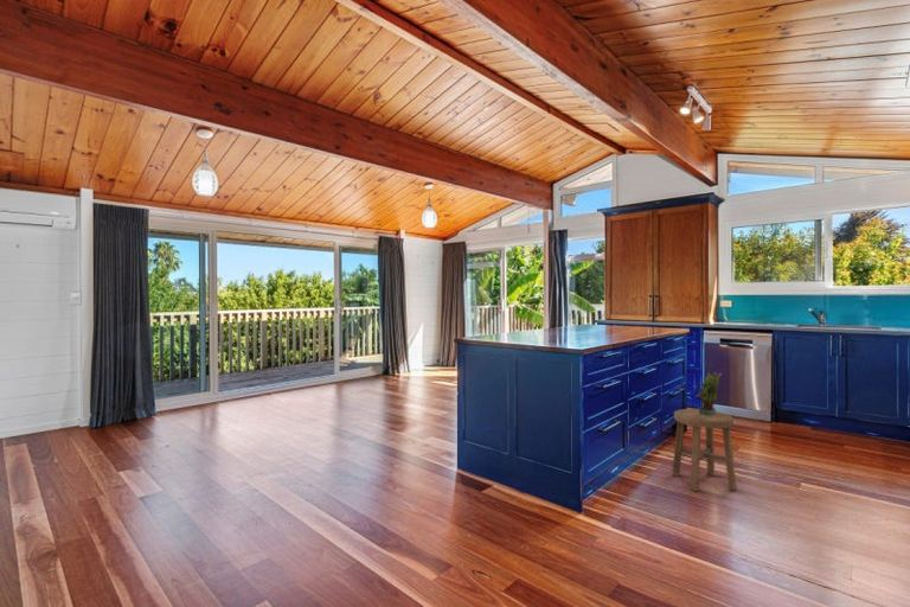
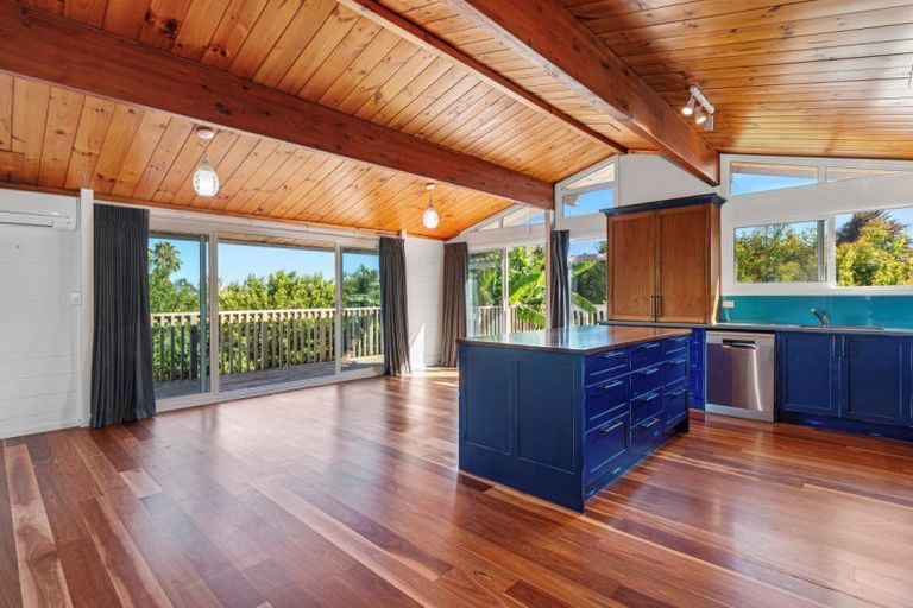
- stool [671,408,738,492]
- potted plant [693,371,723,416]
